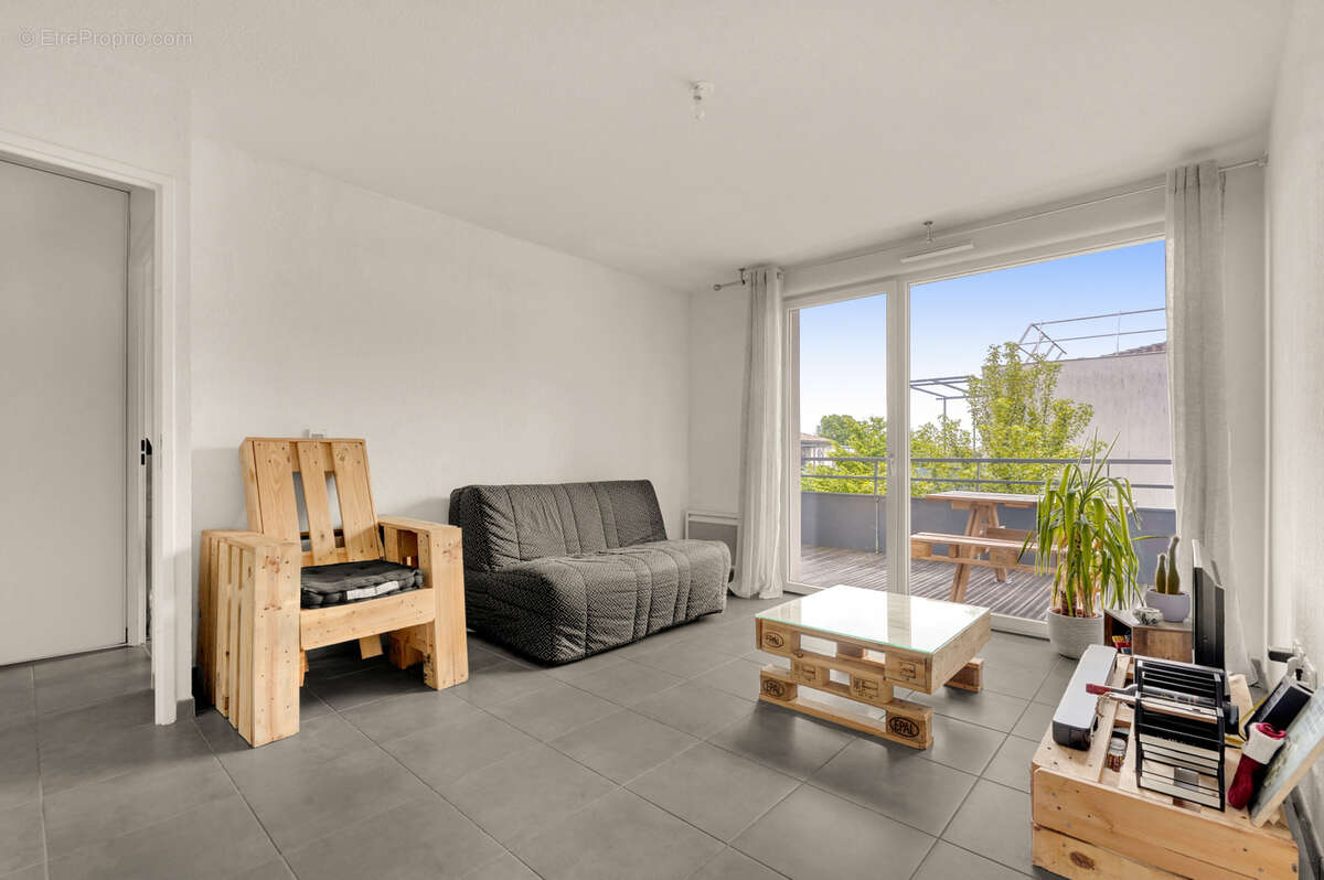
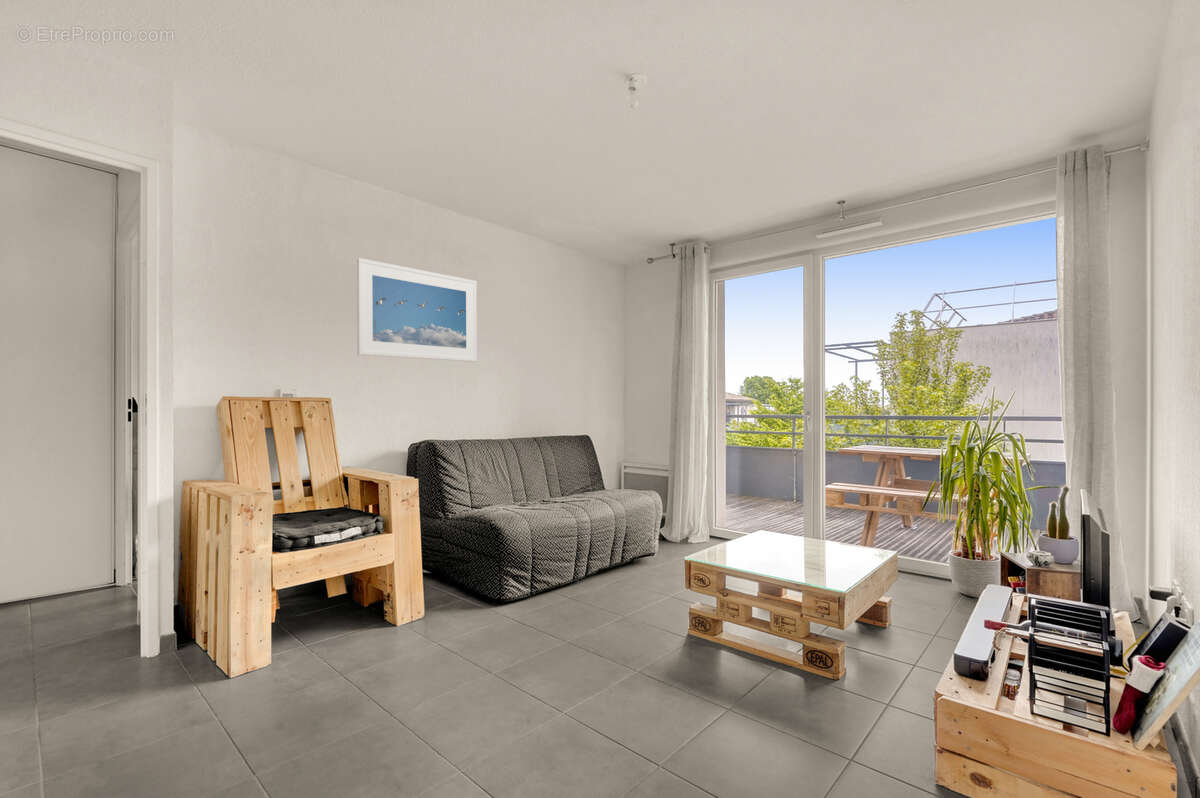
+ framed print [356,257,478,363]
